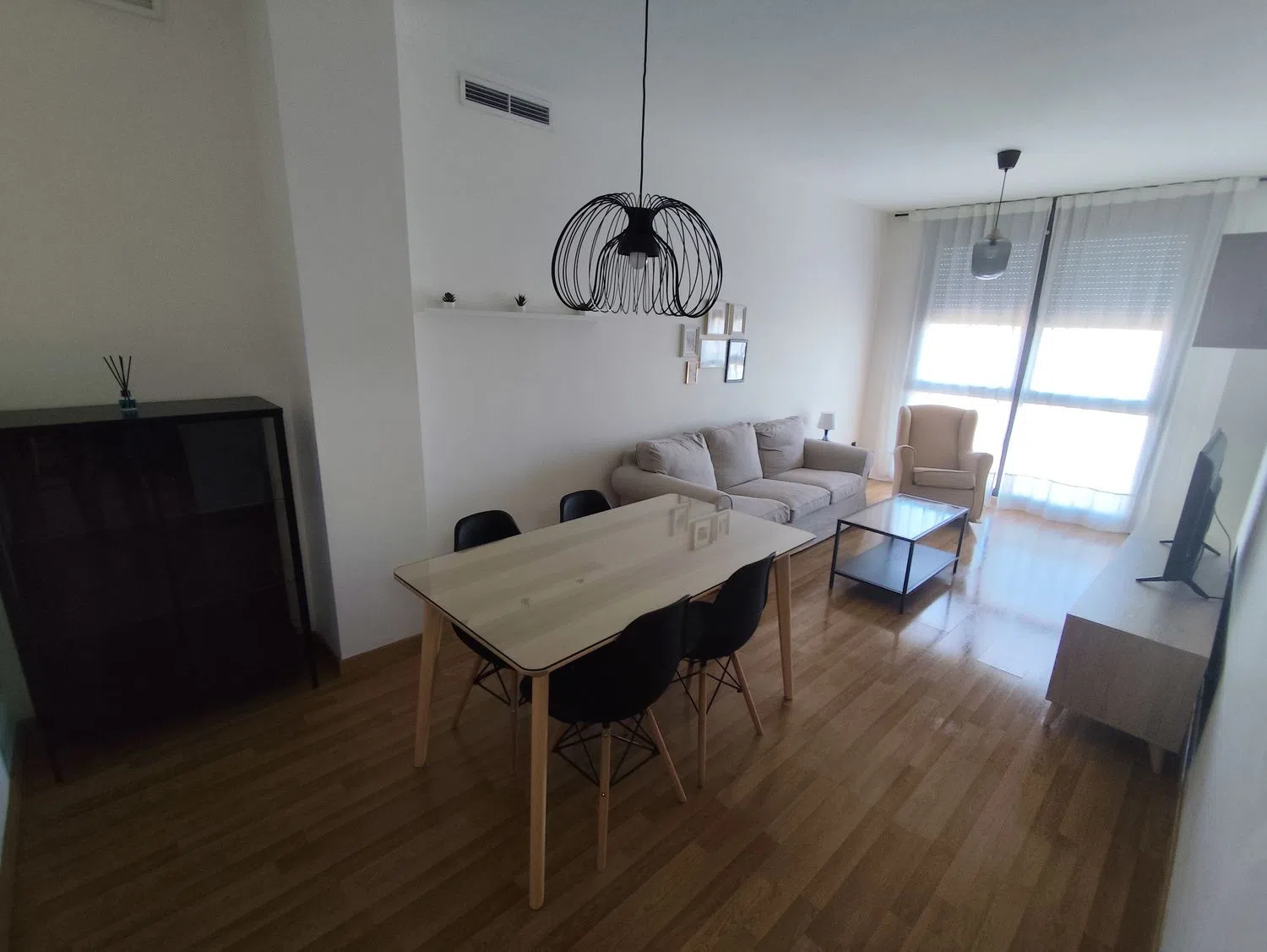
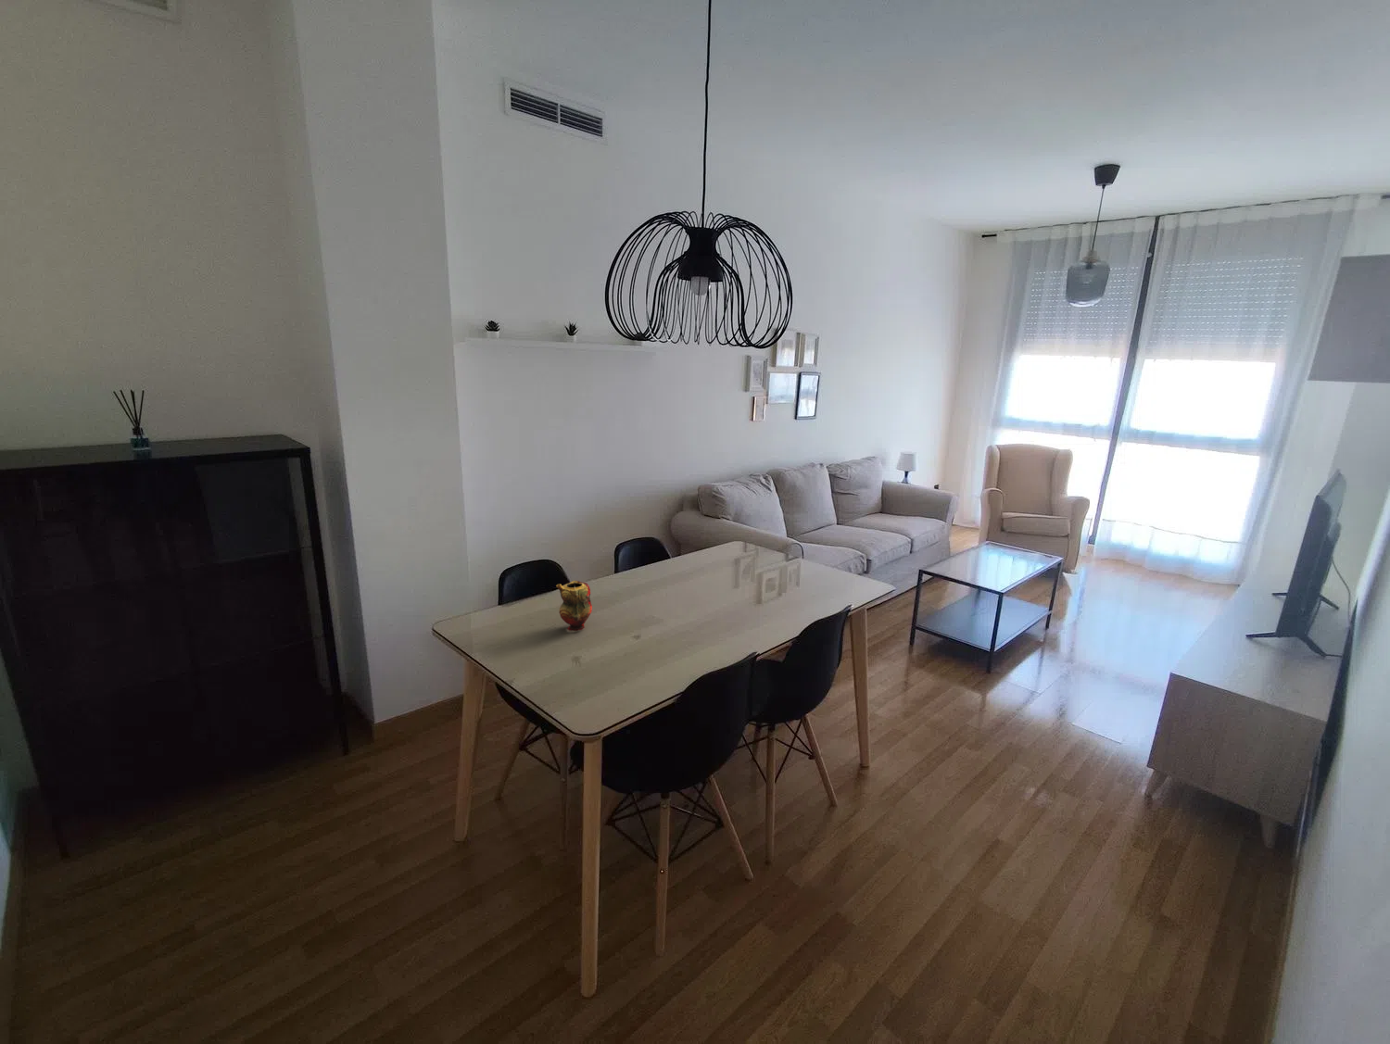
+ teapot [555,580,594,632]
